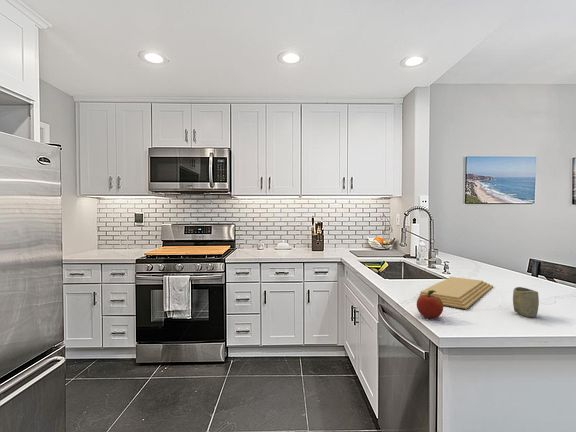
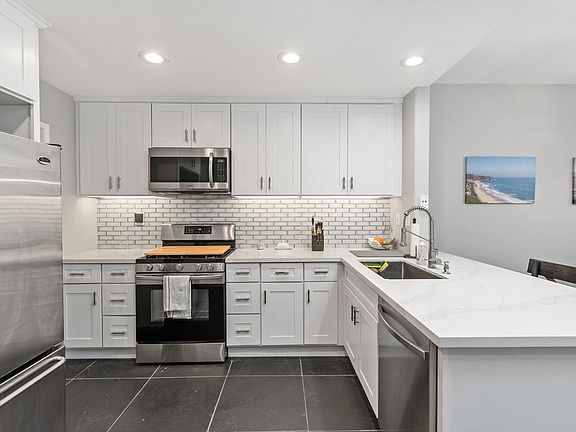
- fruit [416,290,444,319]
- cup [512,286,540,318]
- cutting board [418,276,494,310]
